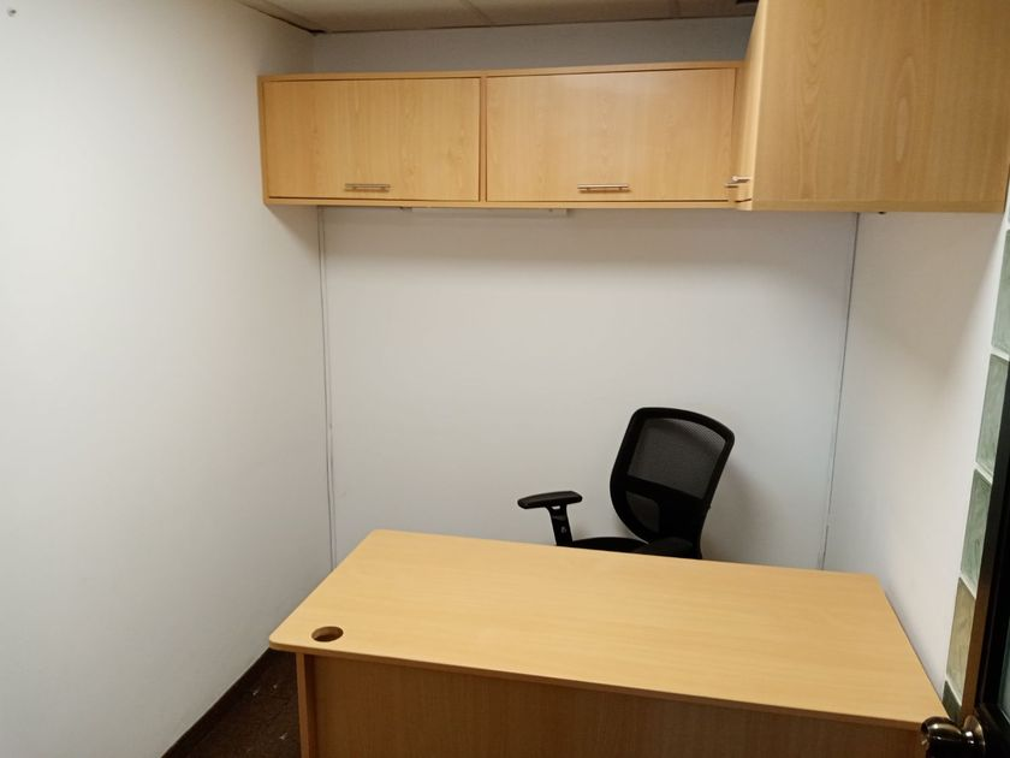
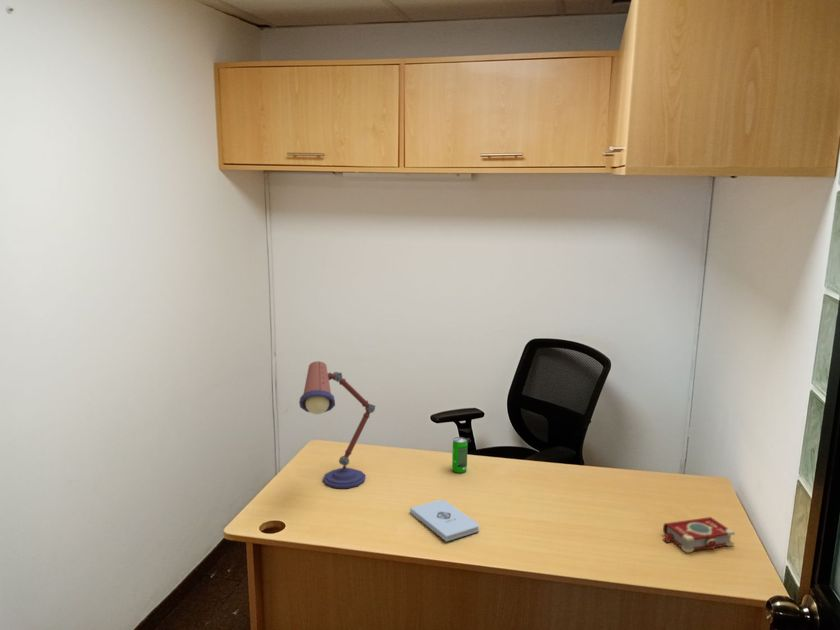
+ beverage can [451,436,469,474]
+ notepad [409,499,480,543]
+ book [662,516,736,554]
+ desk lamp [298,360,377,489]
